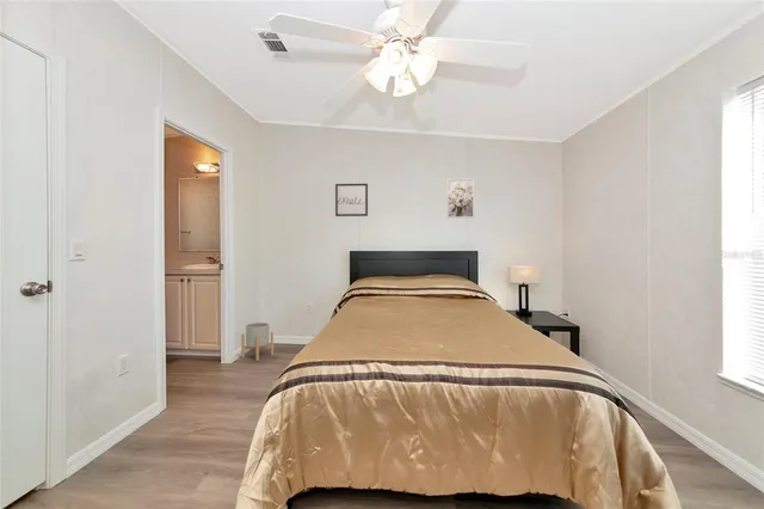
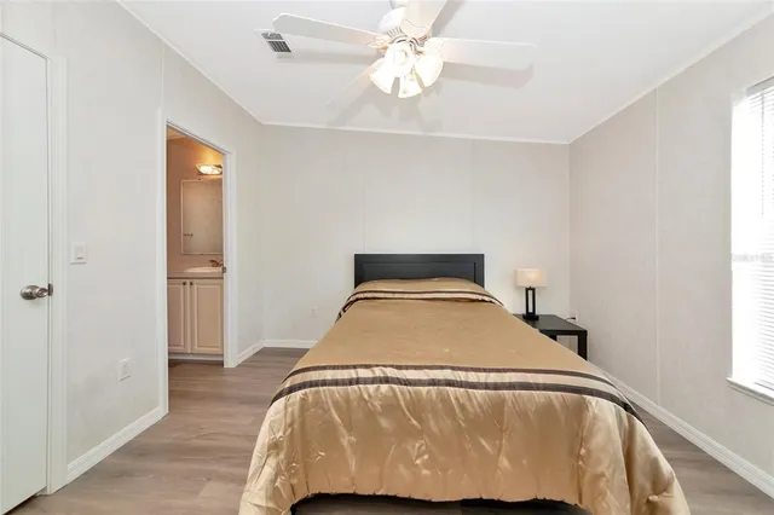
- wall art [334,183,369,217]
- wall art [445,177,475,220]
- planter [240,321,275,362]
